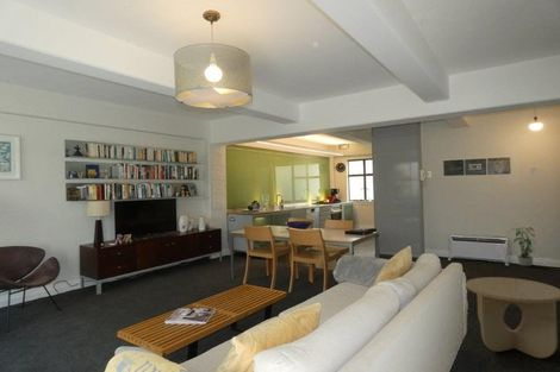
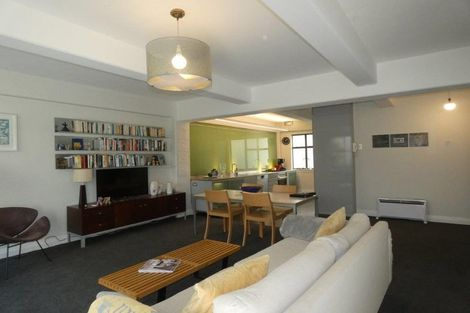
- potted plant [506,226,537,267]
- side table [465,276,560,359]
